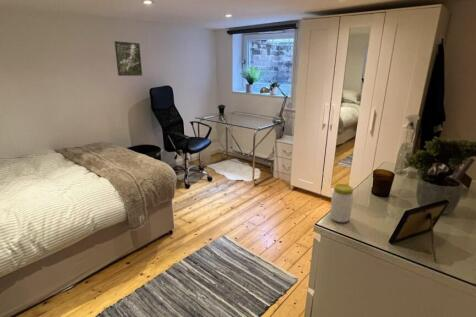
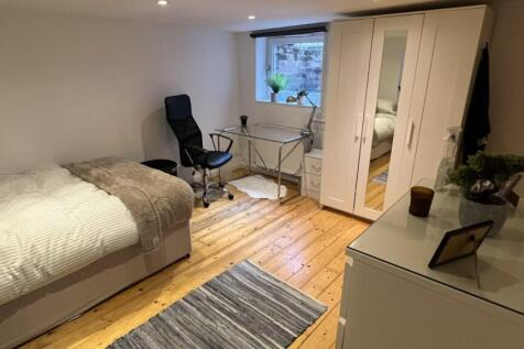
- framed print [114,40,143,77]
- jar [329,183,354,223]
